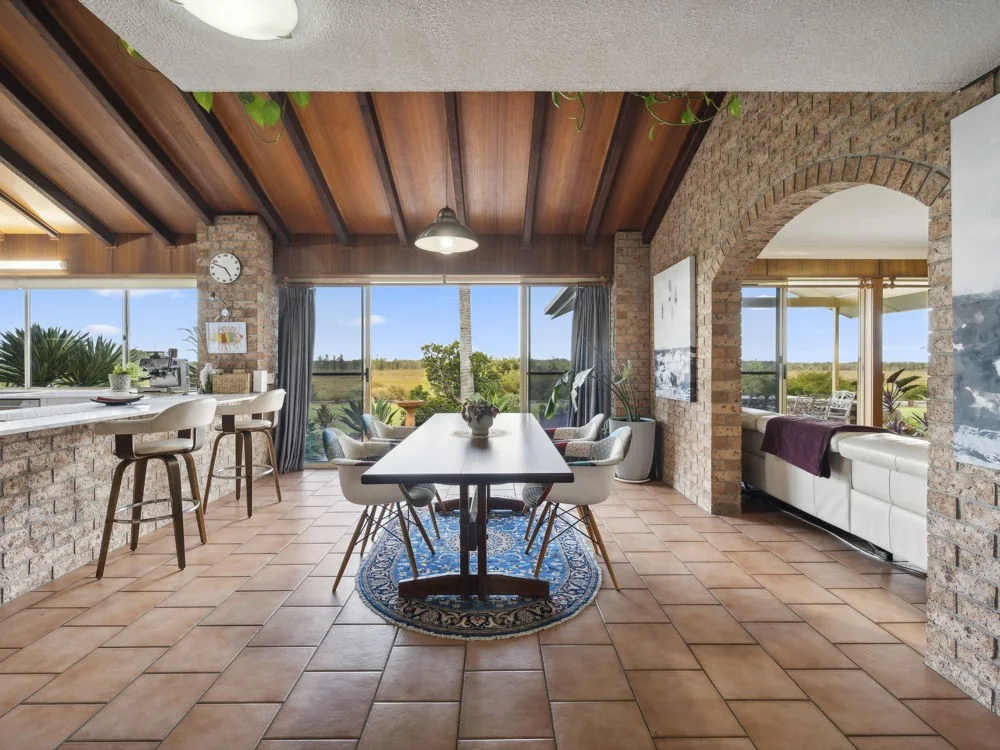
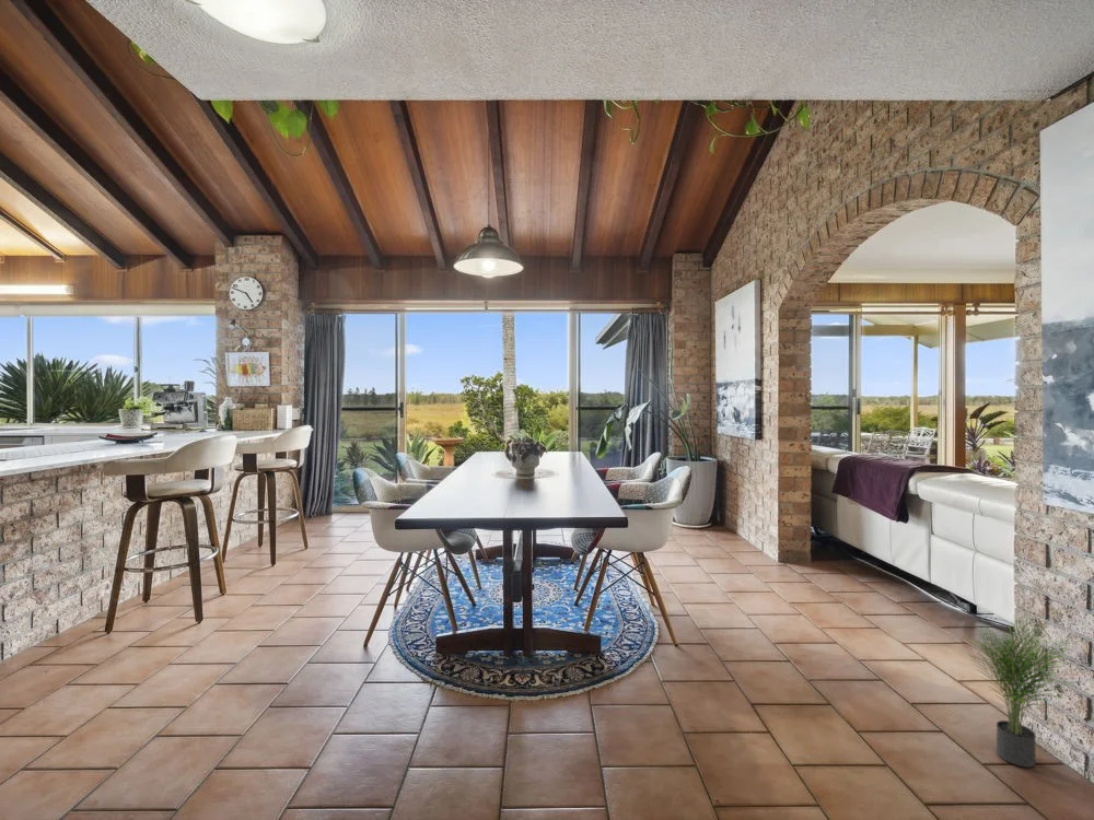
+ potted plant [965,609,1081,769]
